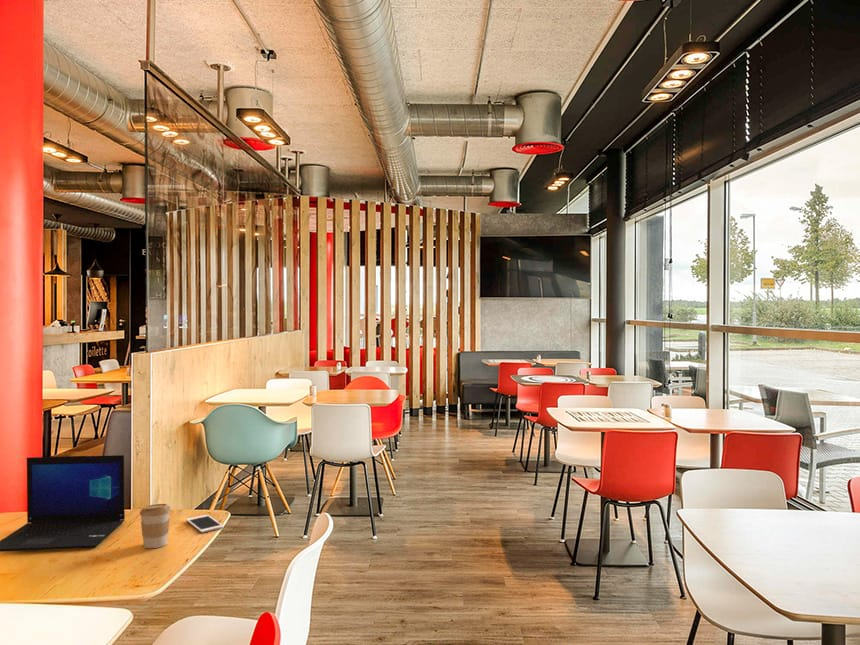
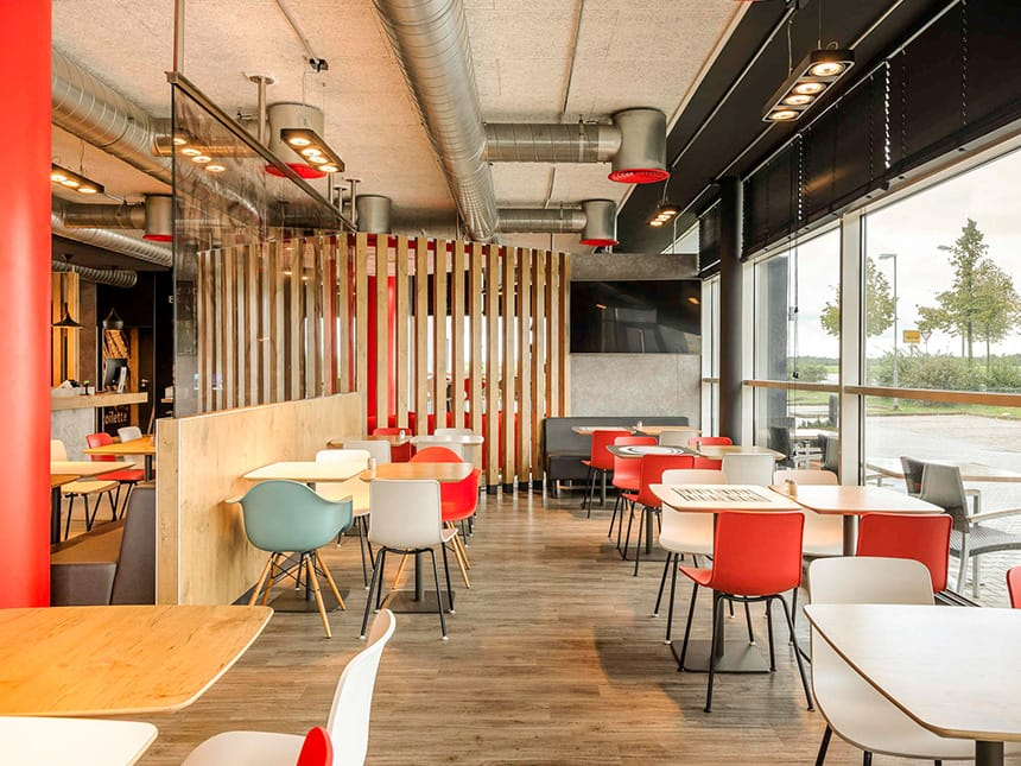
- cell phone [185,514,224,533]
- laptop [0,454,126,553]
- coffee cup [139,503,172,549]
